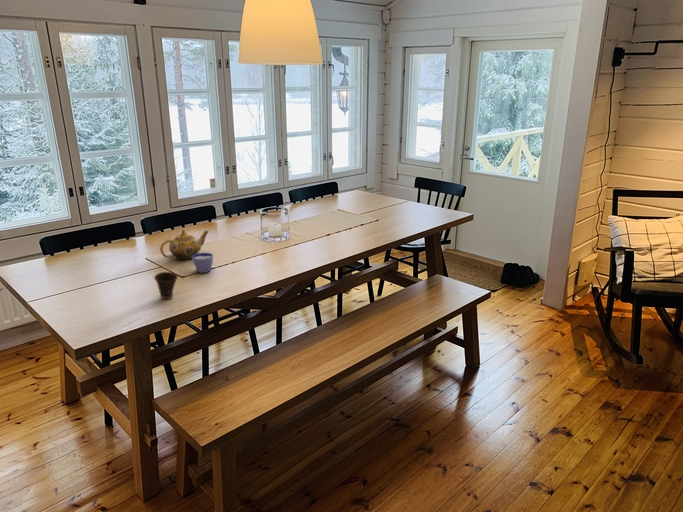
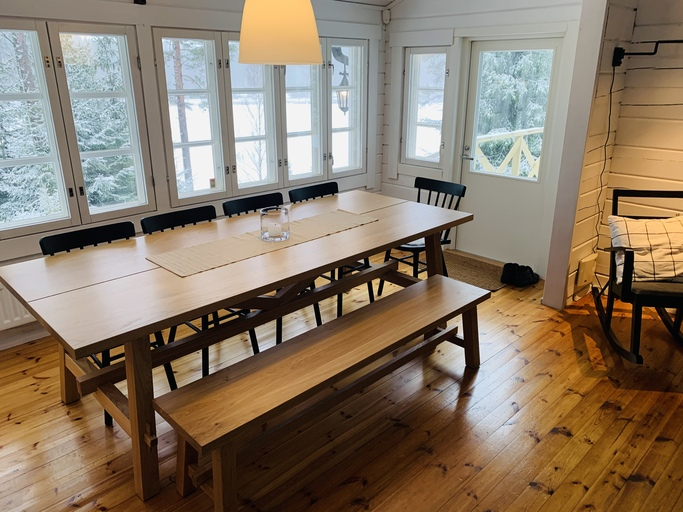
- teapot [159,229,209,260]
- cup [192,252,214,274]
- cup [153,271,179,300]
